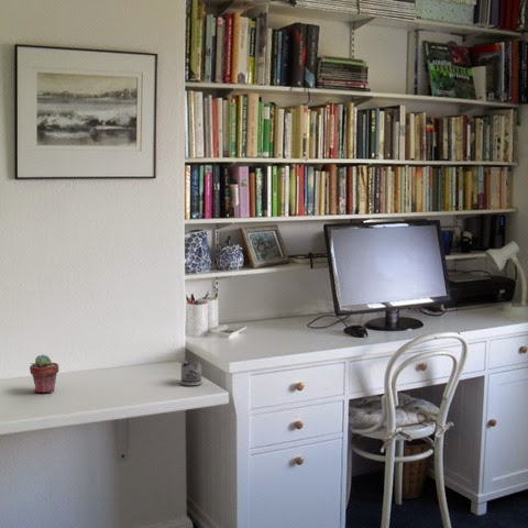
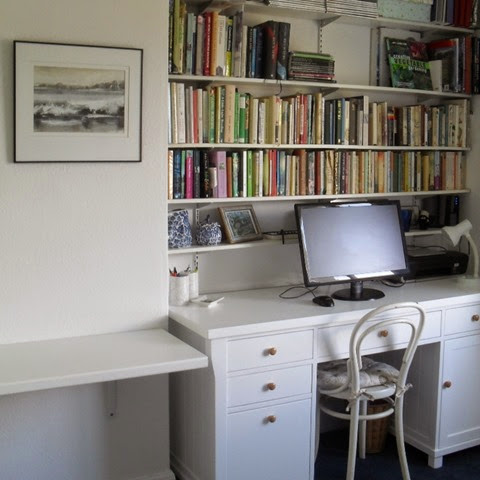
- potted succulent [29,353,61,394]
- tea glass holder [179,360,204,386]
